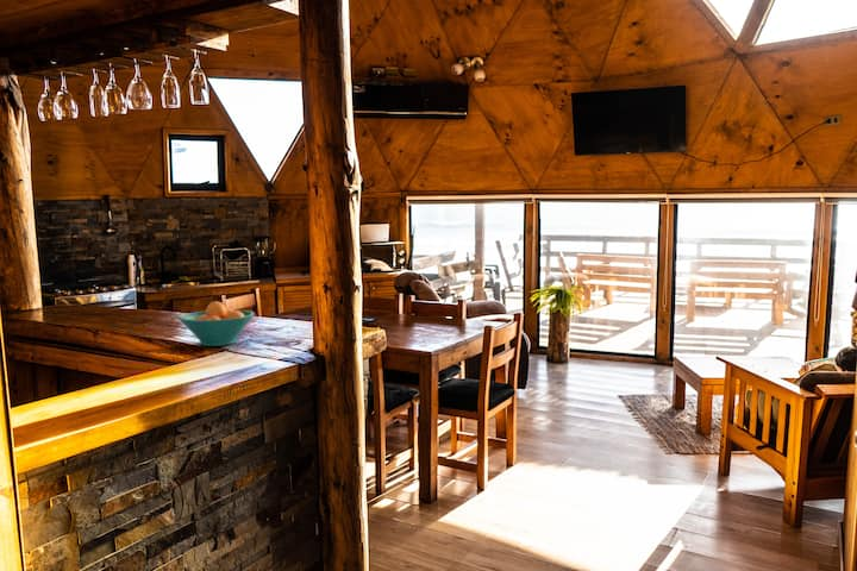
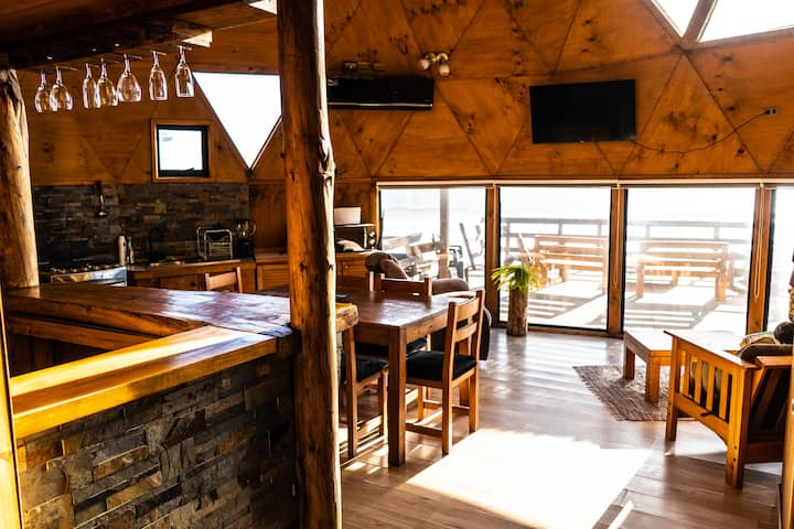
- fruit bowl [177,301,256,347]
